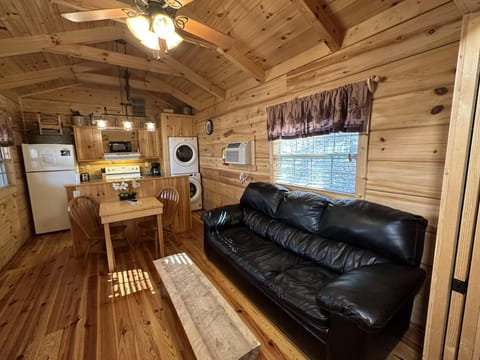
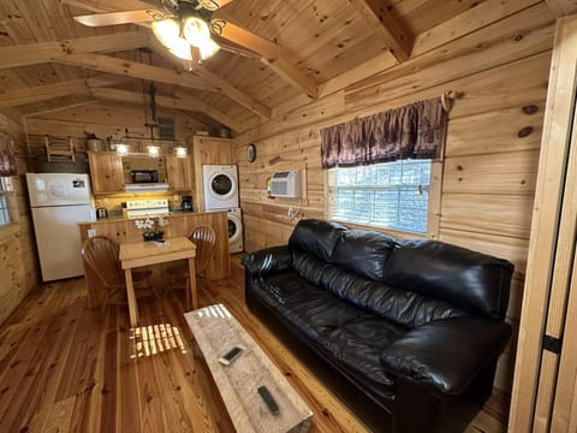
+ cell phone [216,344,248,367]
+ remote control [256,384,280,415]
